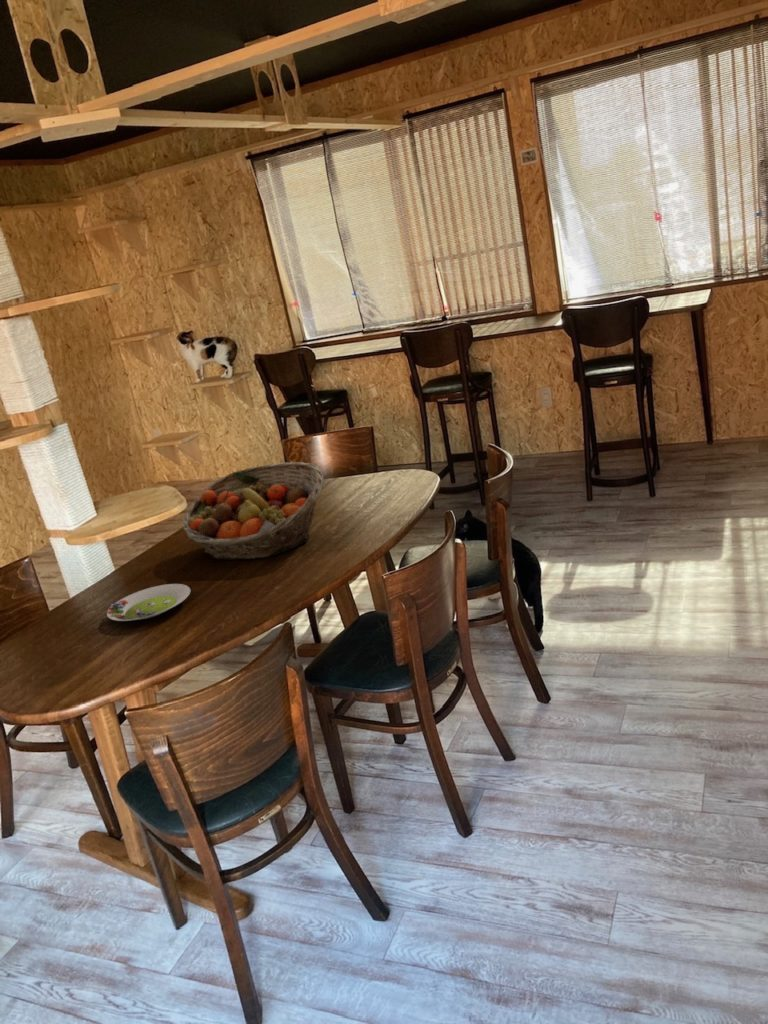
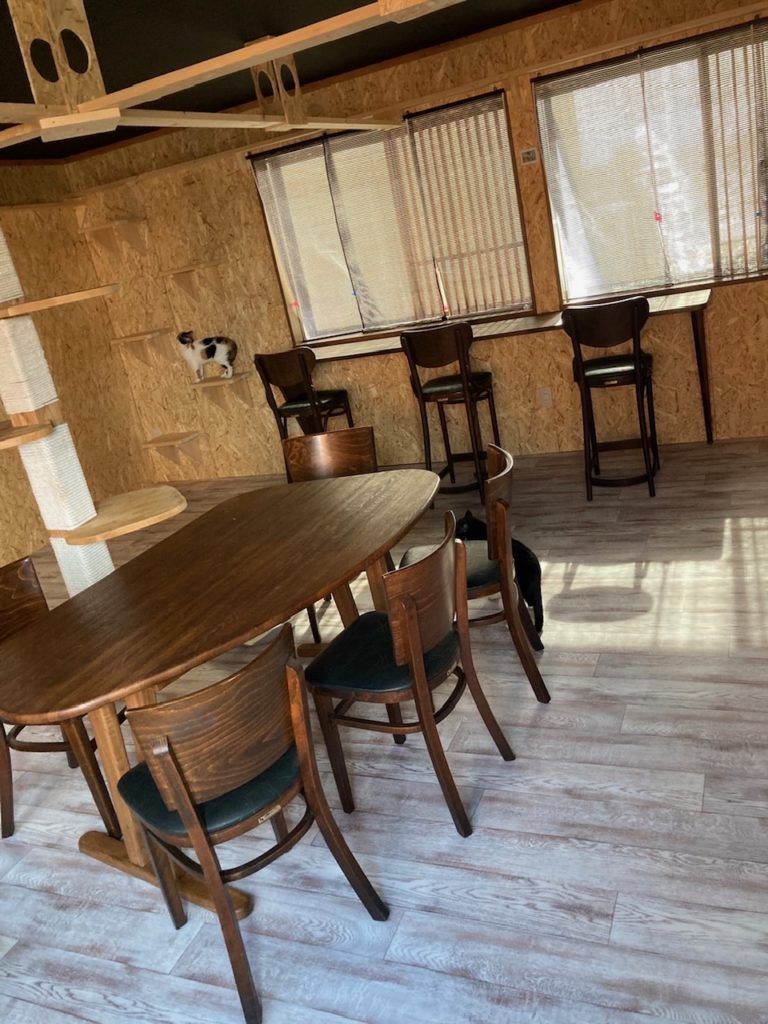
- fruit basket [181,461,325,561]
- salad plate [106,583,191,622]
